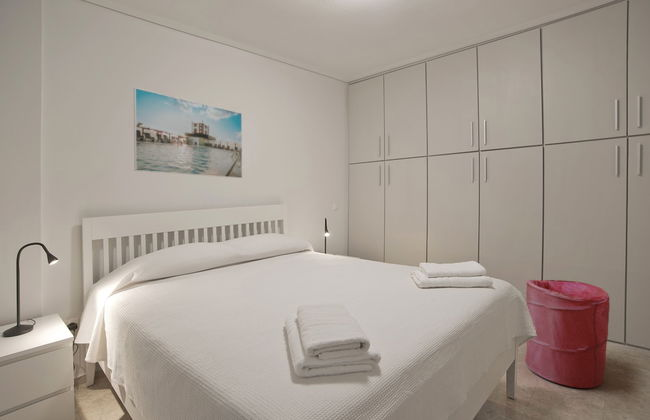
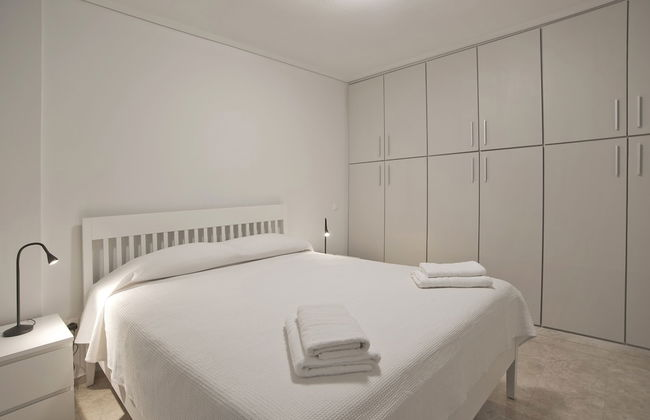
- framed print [133,87,243,179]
- laundry hamper [524,279,610,389]
